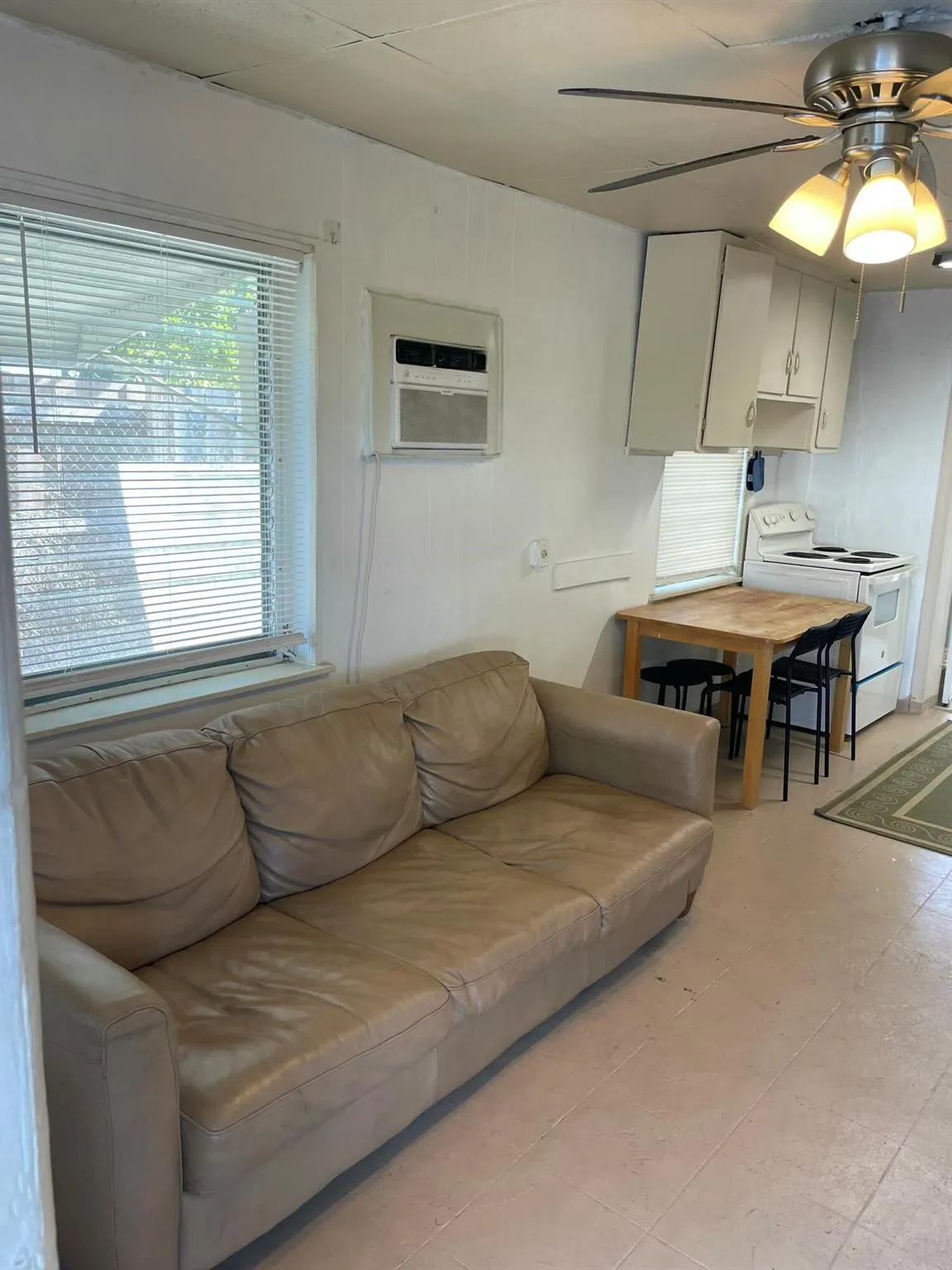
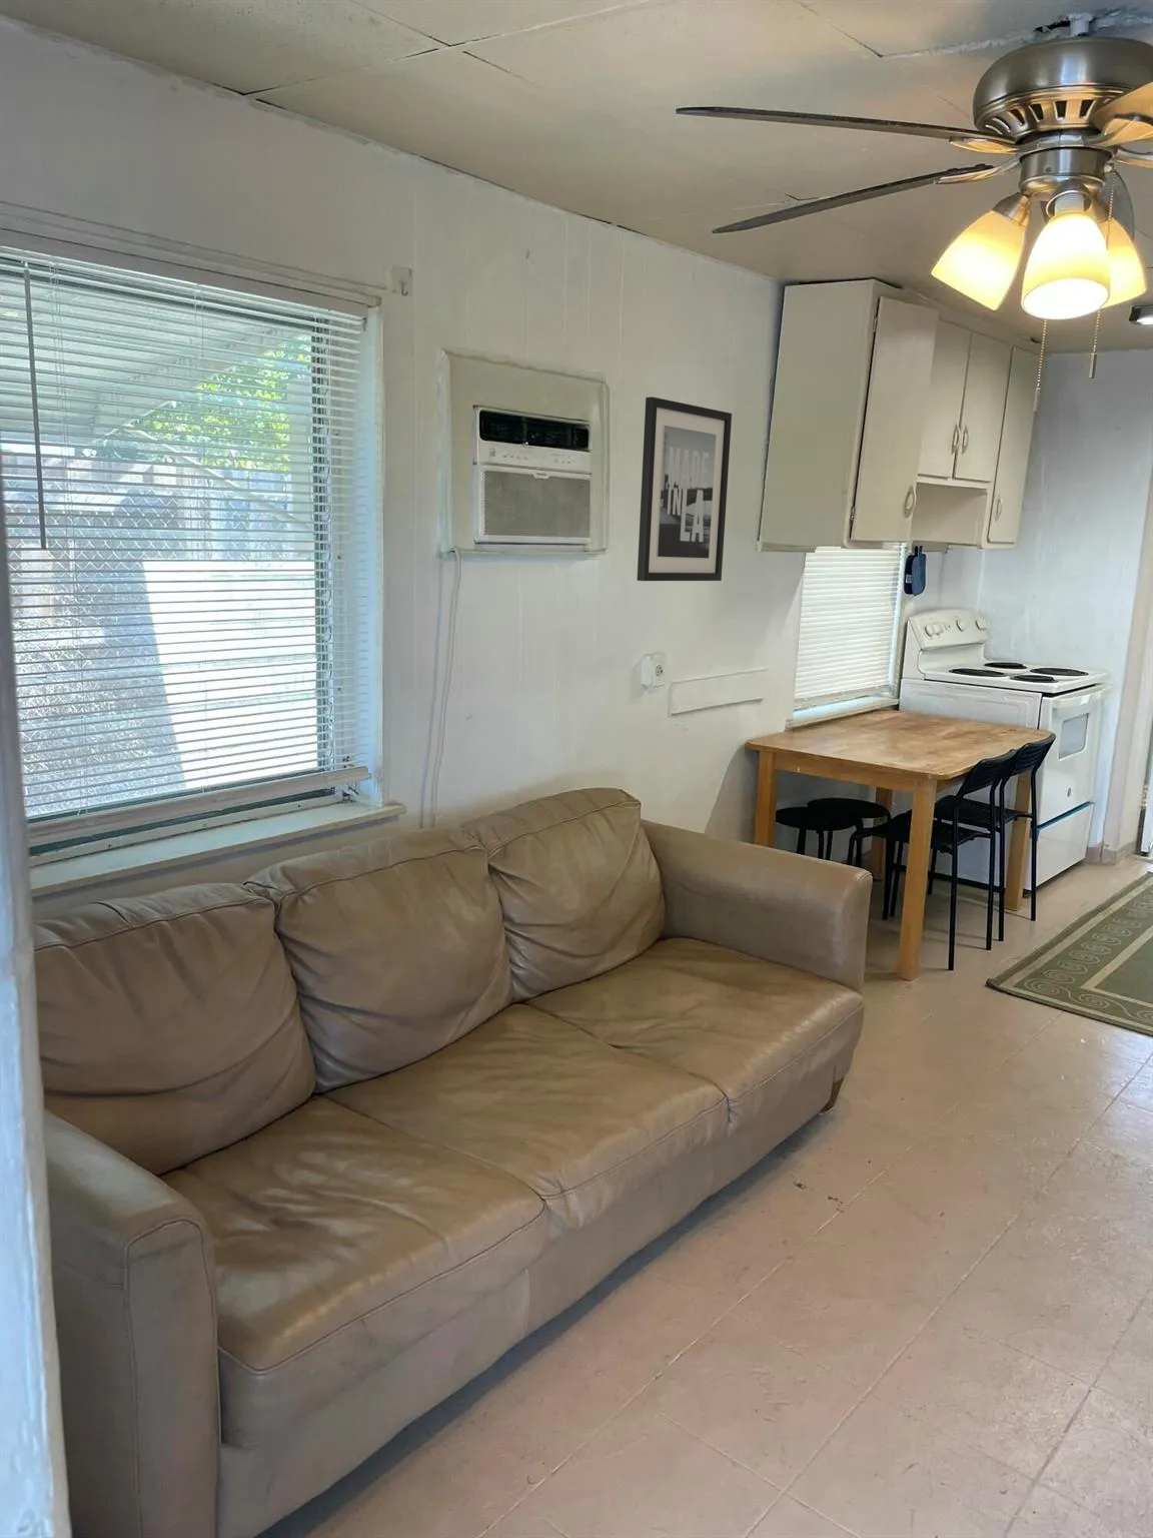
+ wall art [637,396,733,581]
